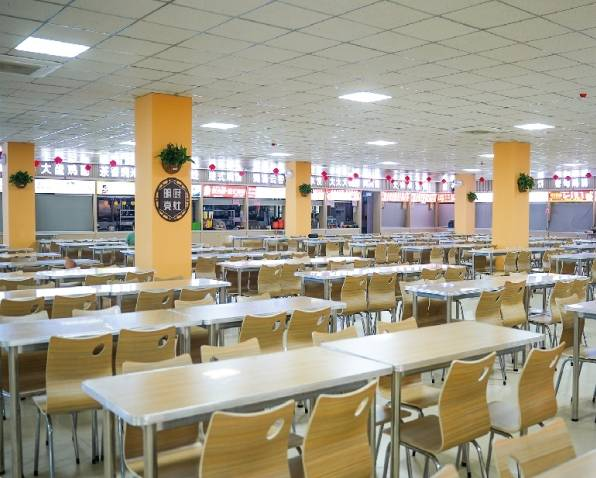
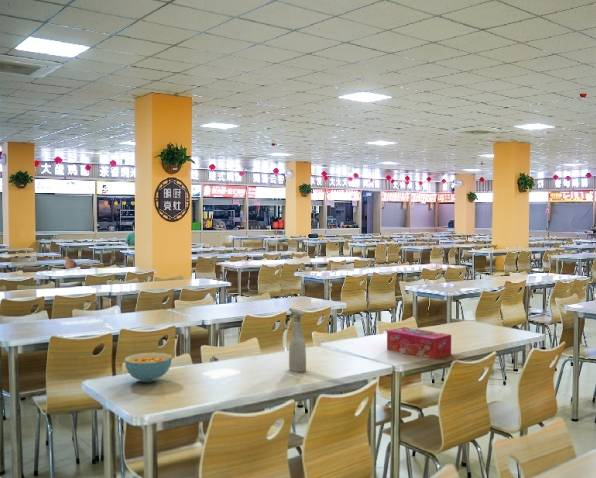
+ cereal bowl [124,352,173,383]
+ tissue box [386,326,452,360]
+ spray bottle [288,307,307,373]
